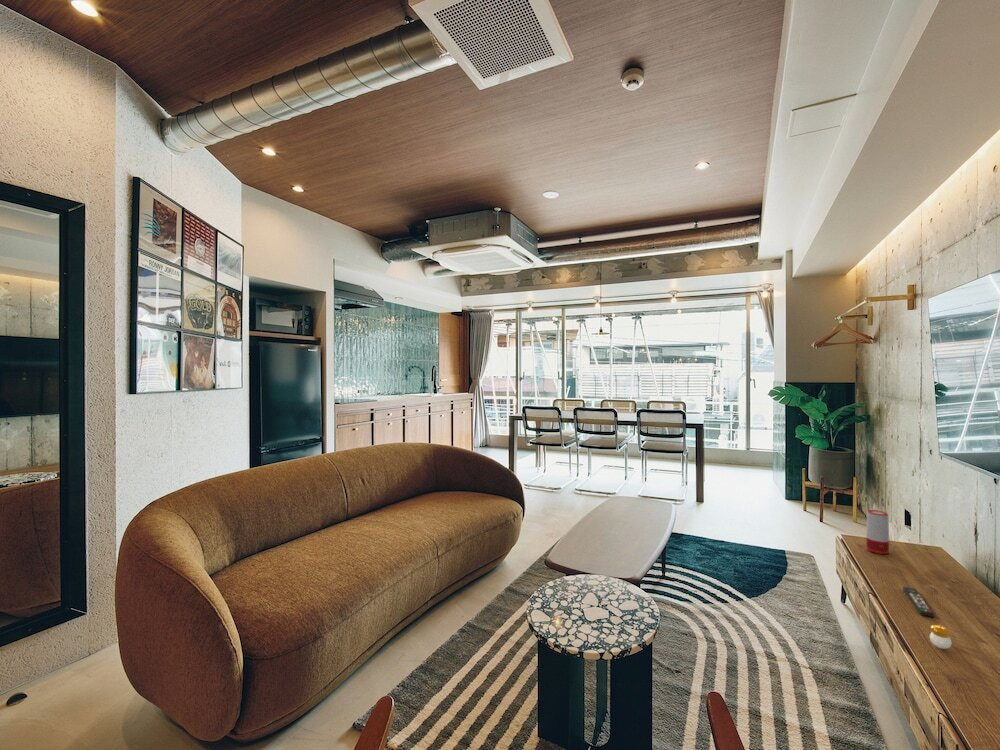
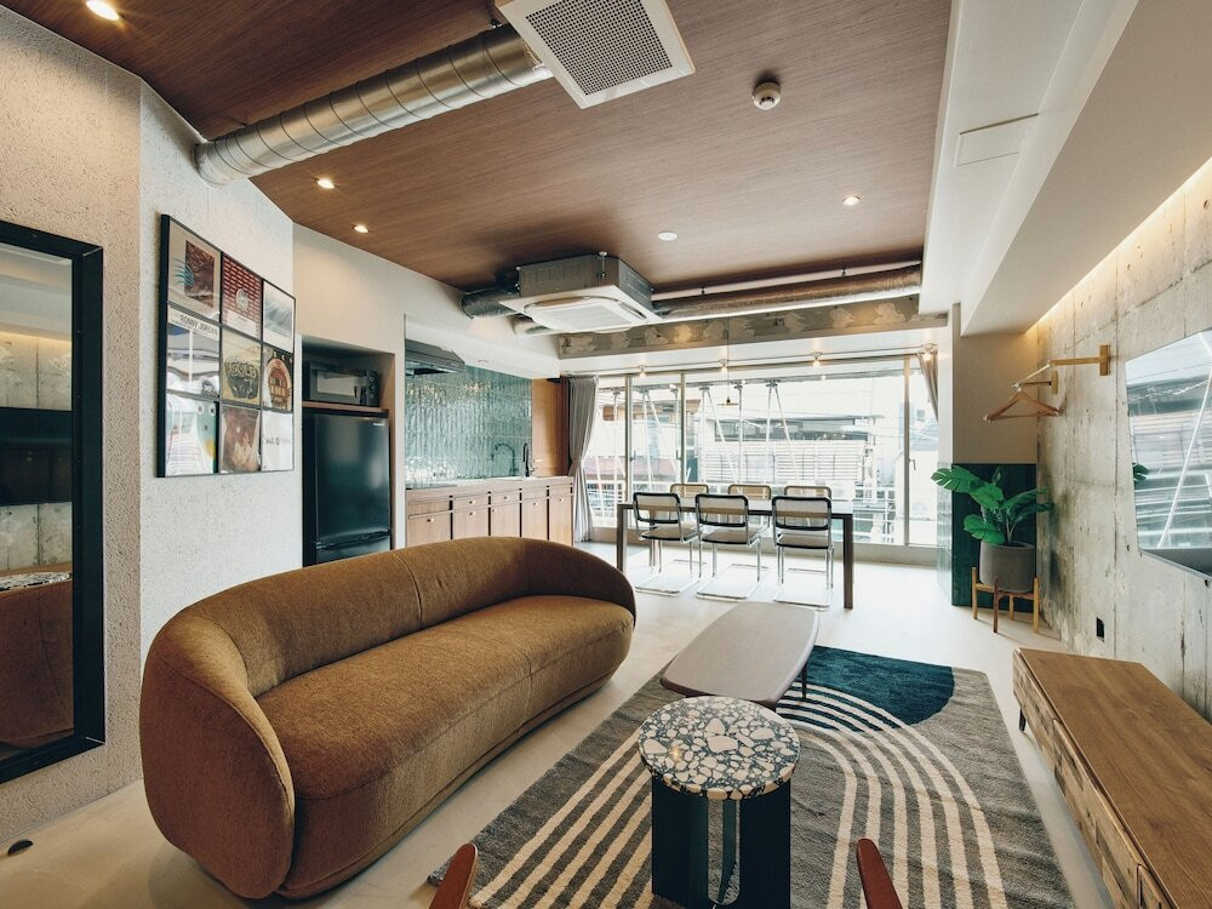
- remote control [902,585,935,618]
- speaker [865,509,890,555]
- candle [929,623,953,650]
